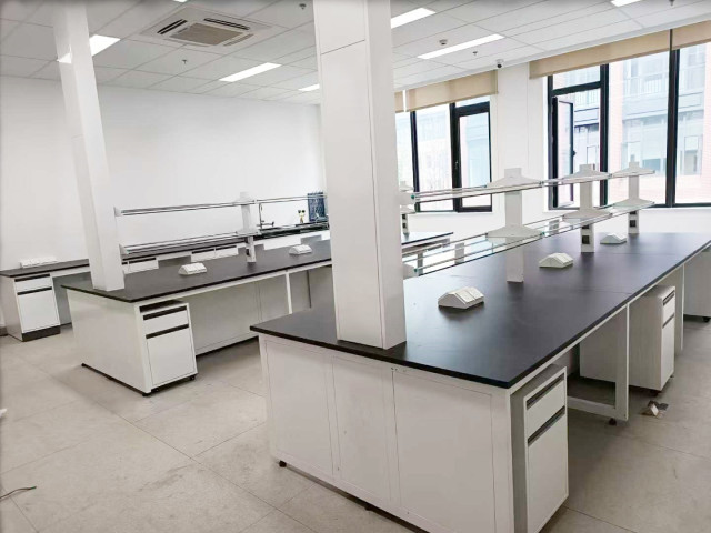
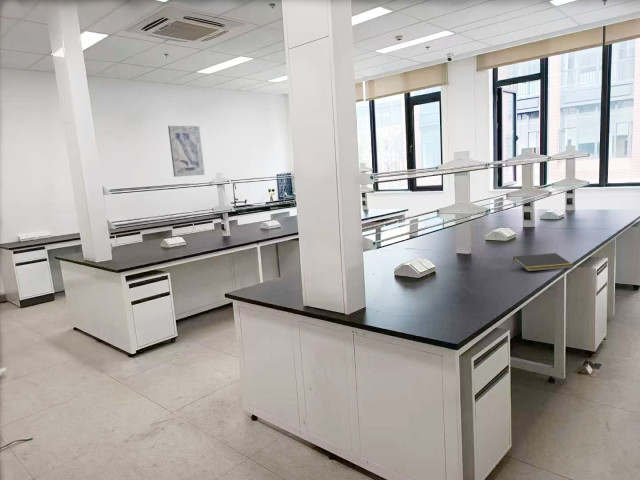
+ notepad [511,252,574,272]
+ wall art [167,125,206,178]
